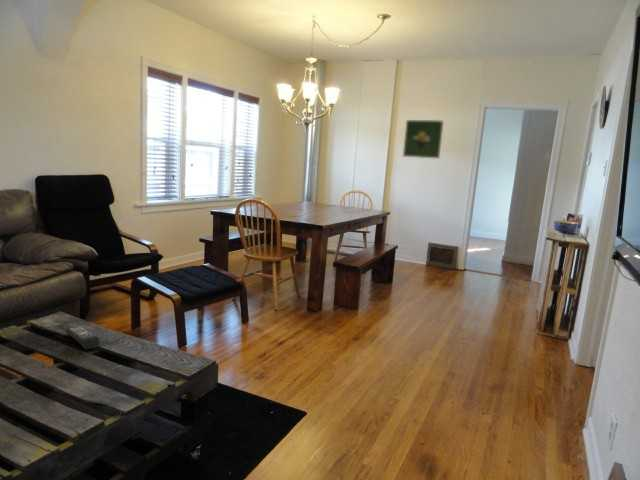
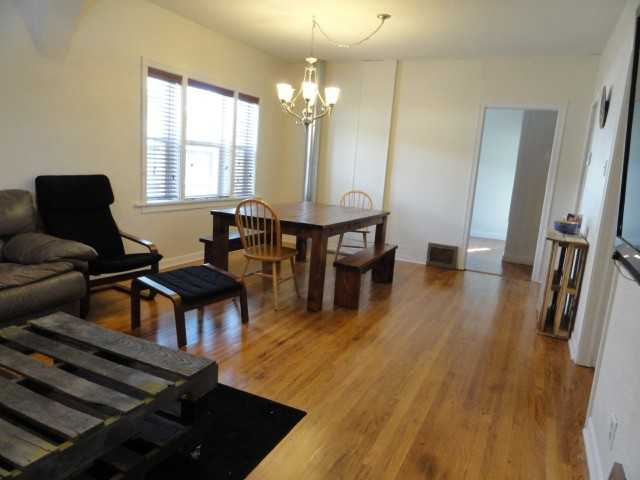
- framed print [402,119,445,160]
- remote control [65,325,100,350]
